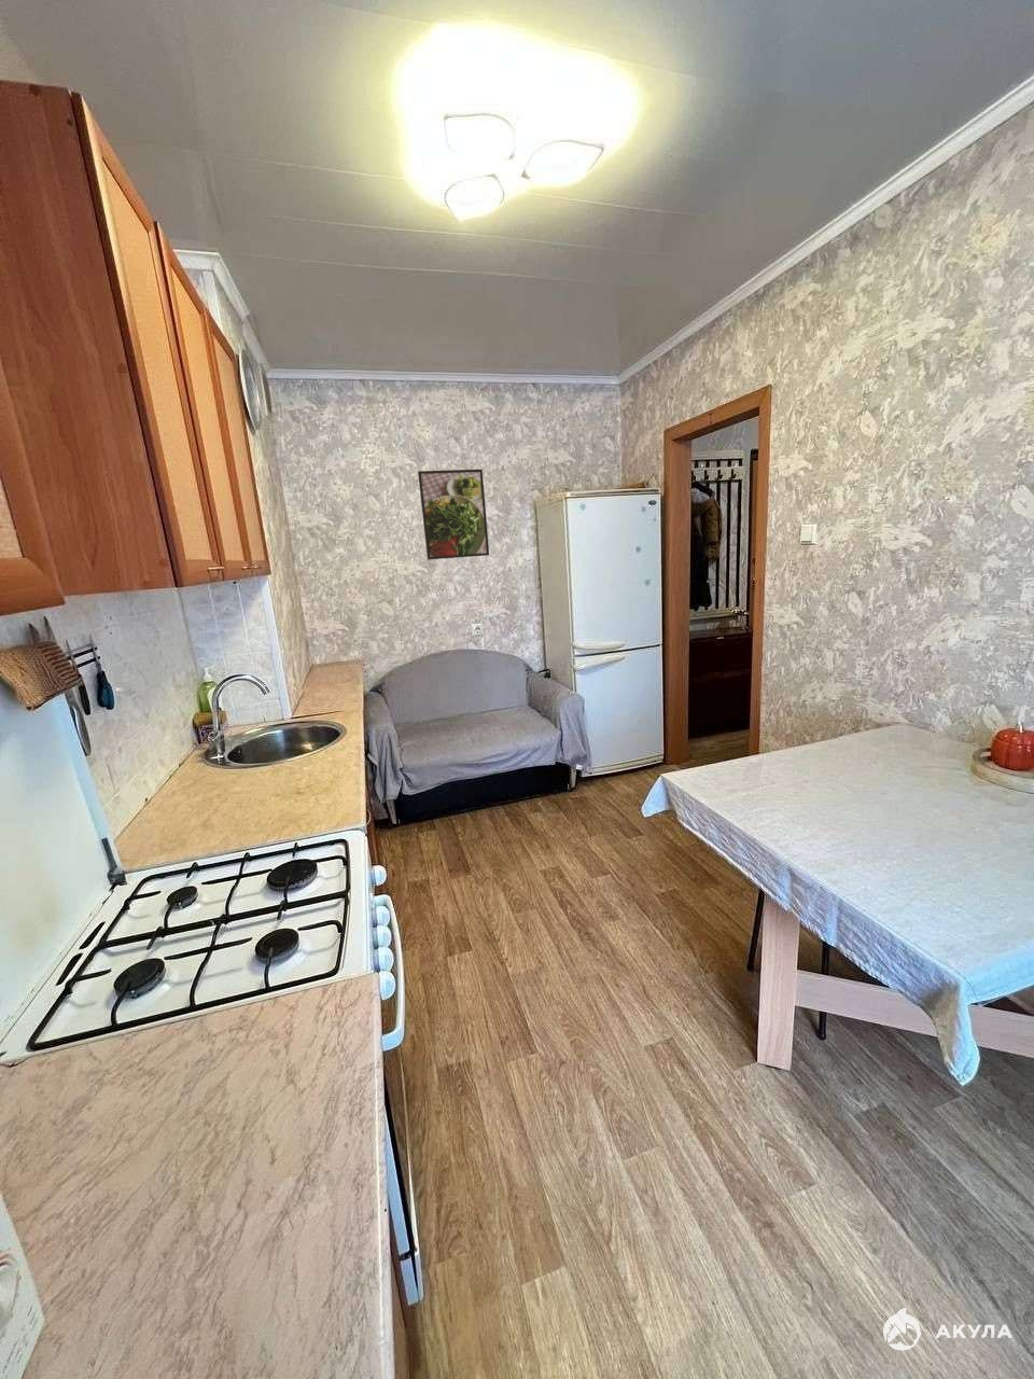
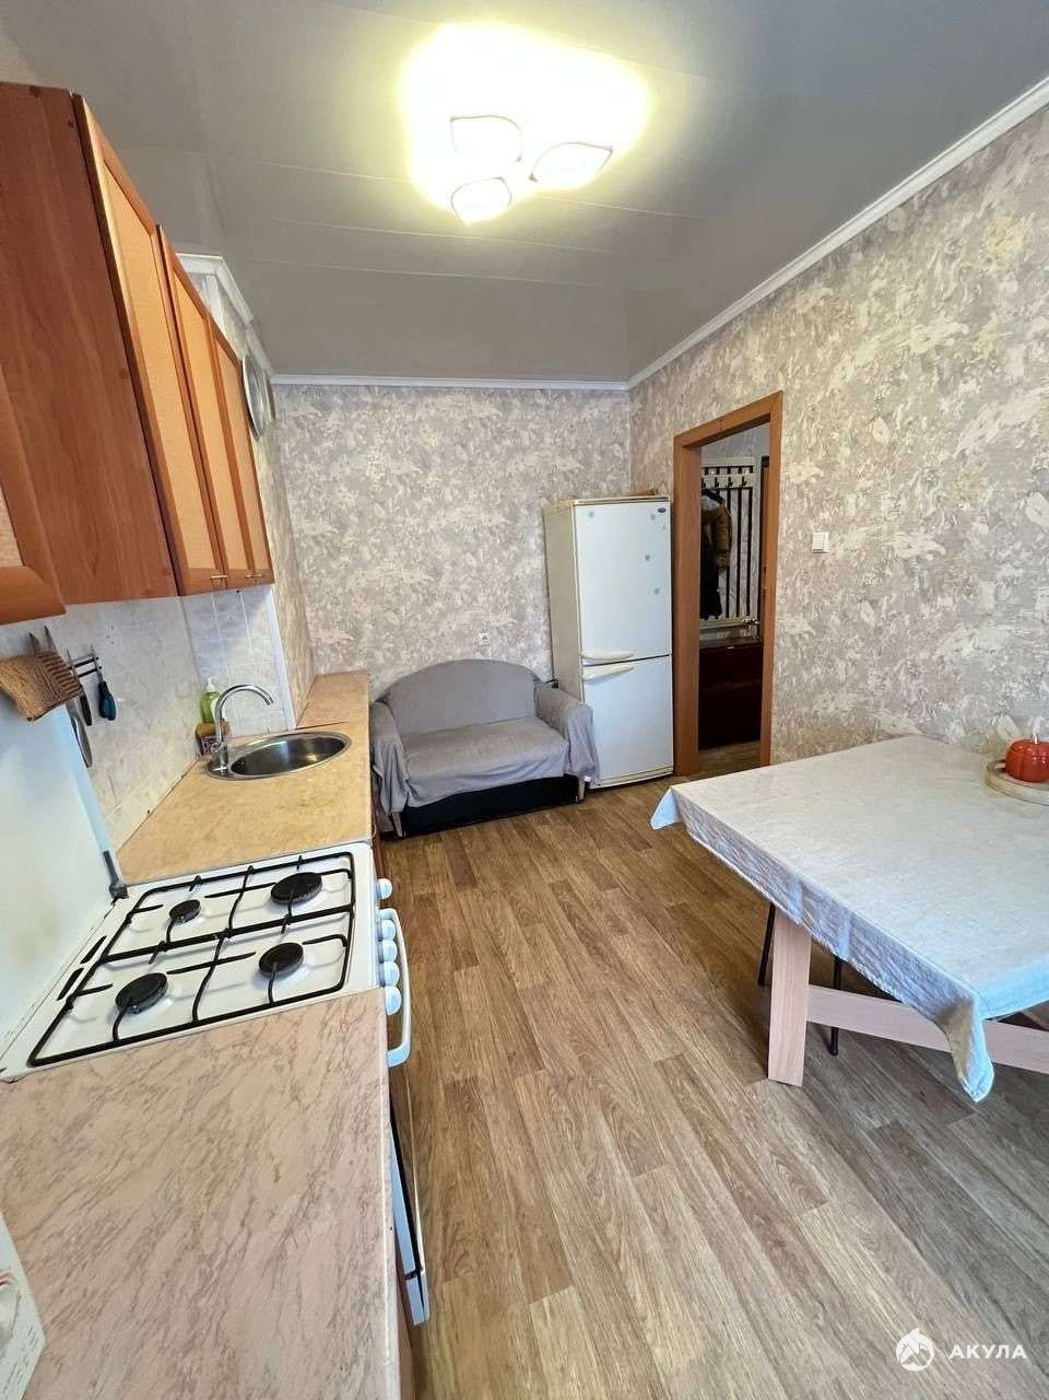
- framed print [417,469,490,561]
